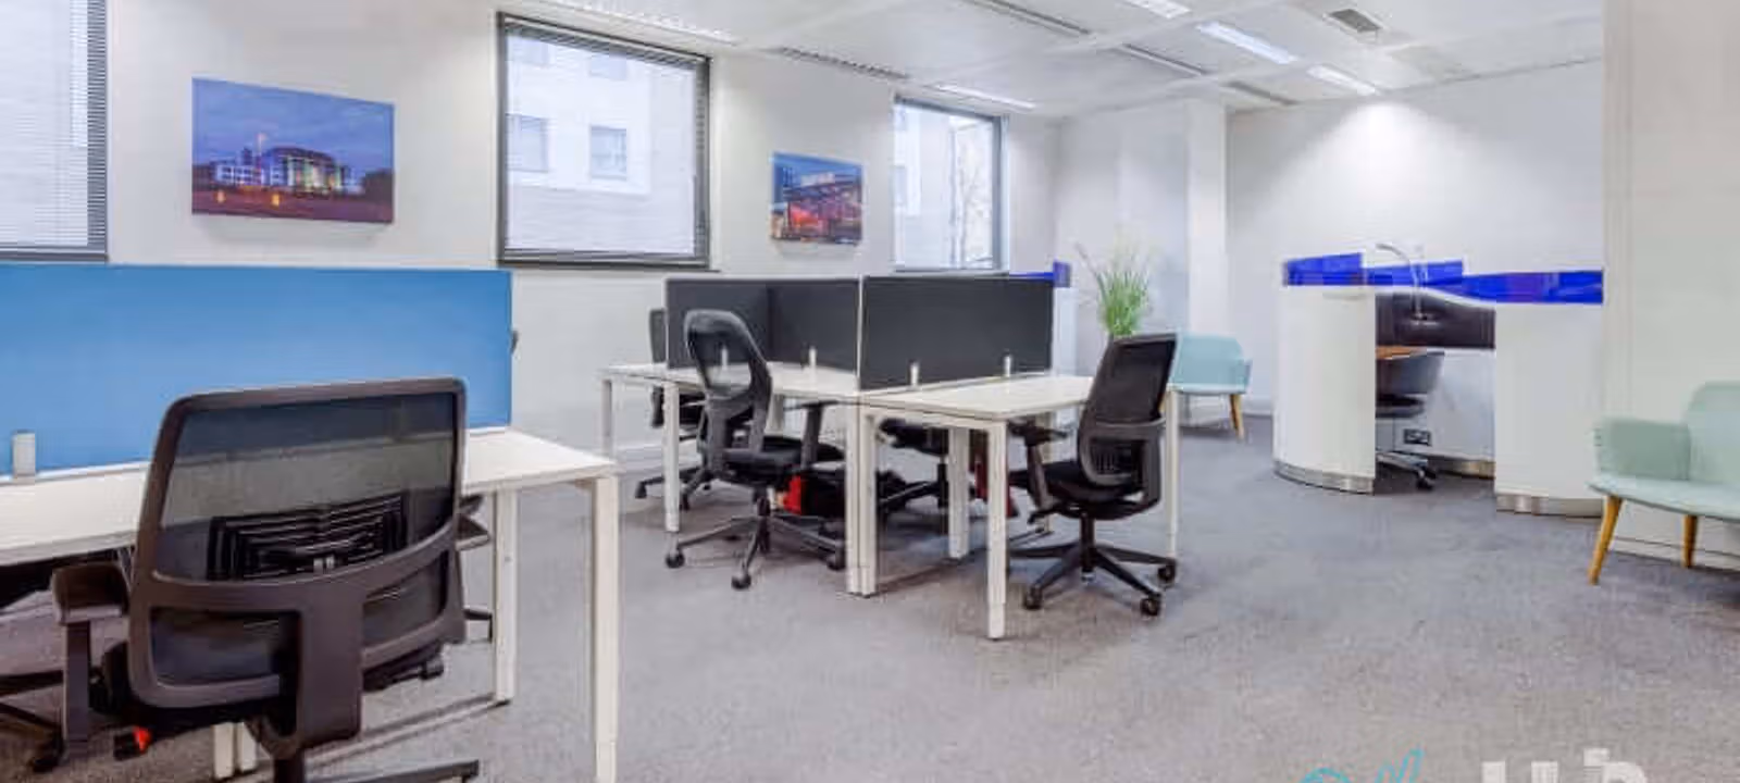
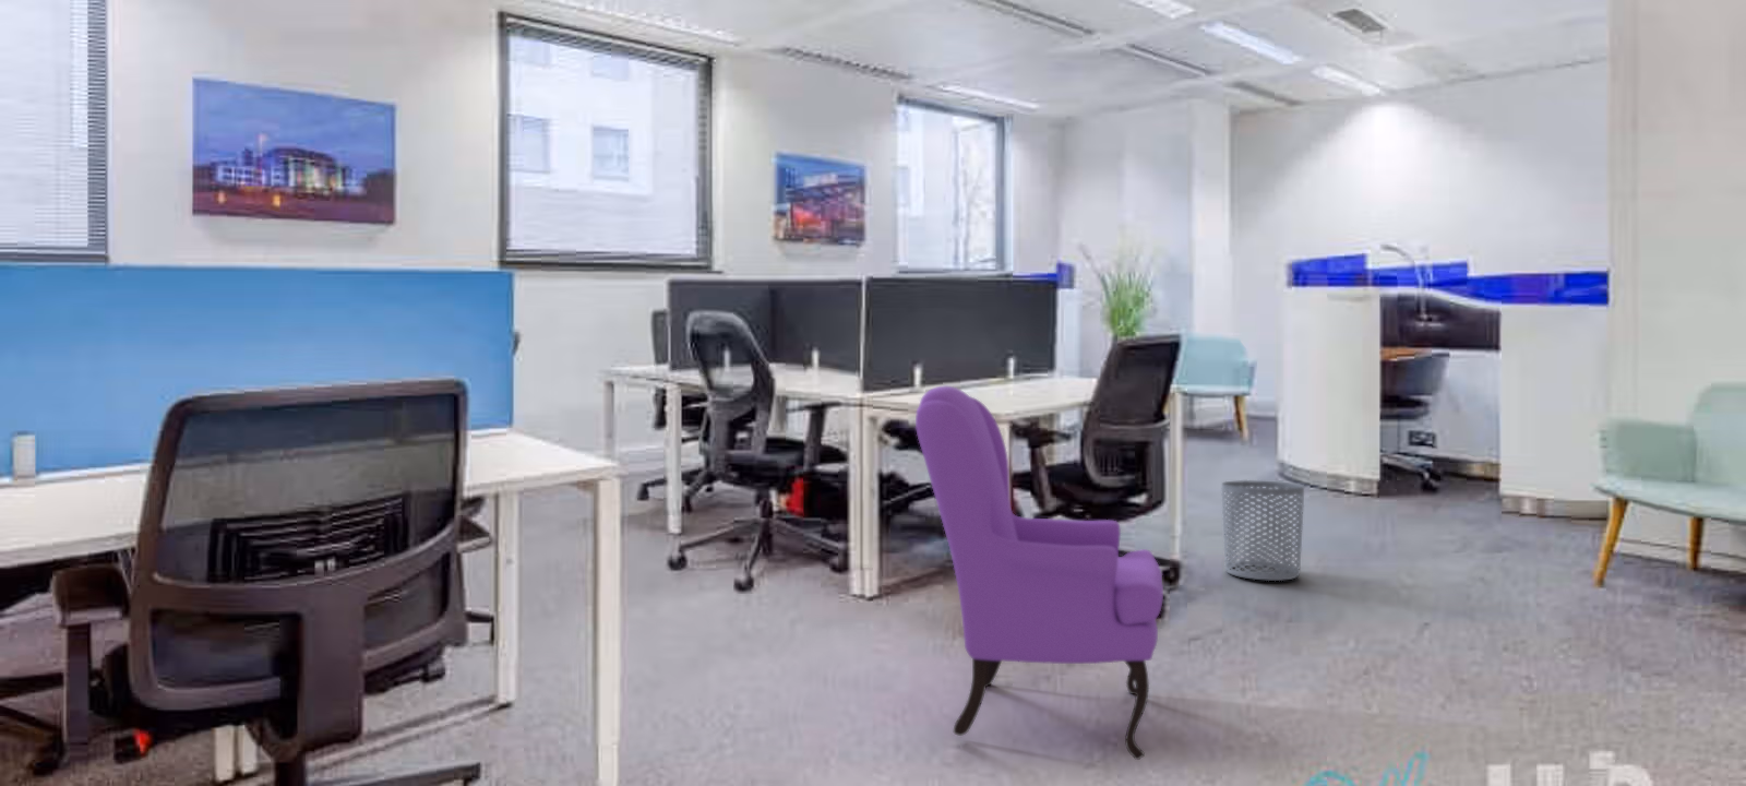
+ armchair [914,385,1165,760]
+ waste bin [1220,479,1305,582]
